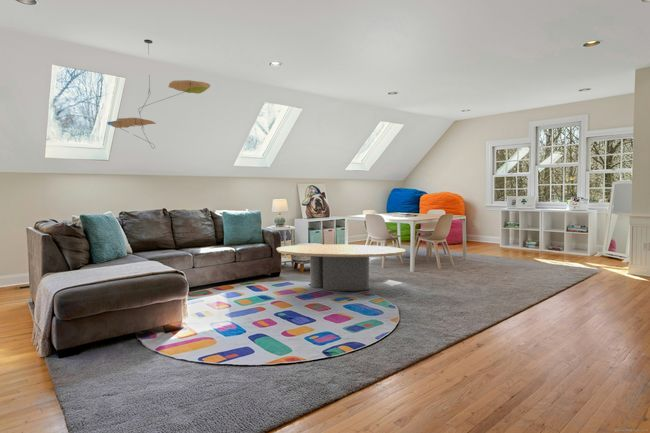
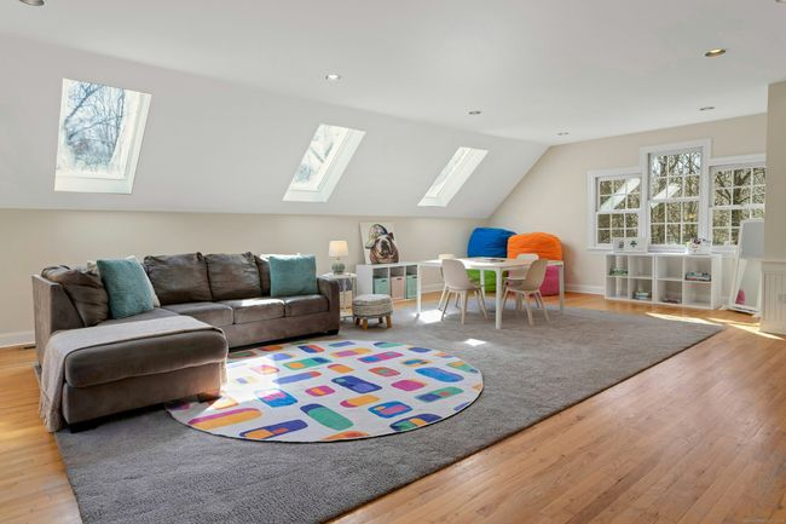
- coffee table [276,243,407,292]
- ceiling mobile [106,39,211,150]
